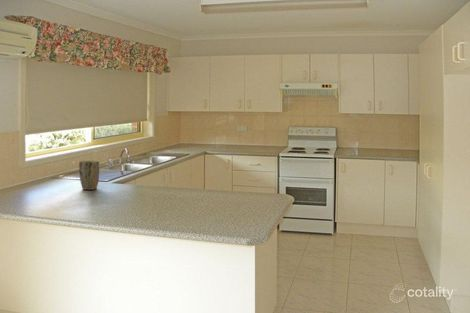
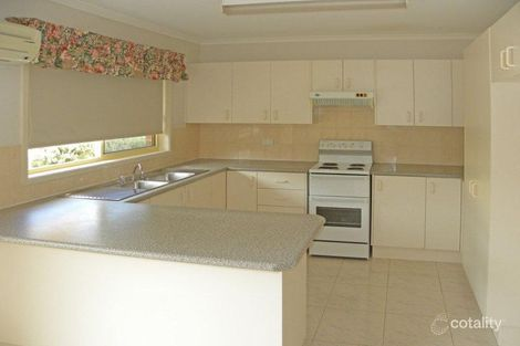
- plant pot [78,160,100,191]
